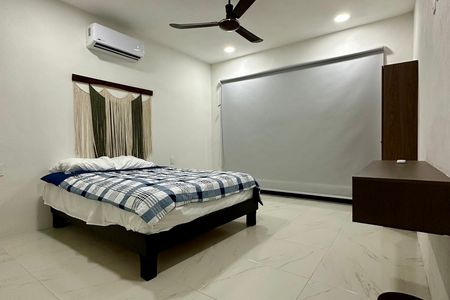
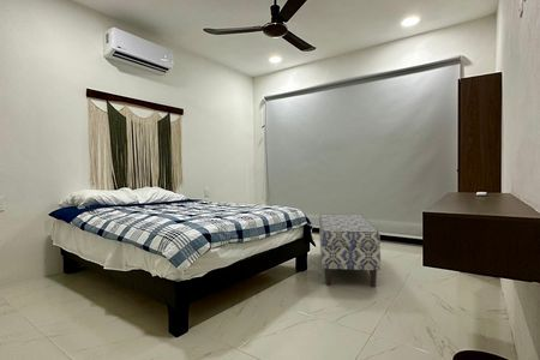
+ bench [318,212,382,288]
